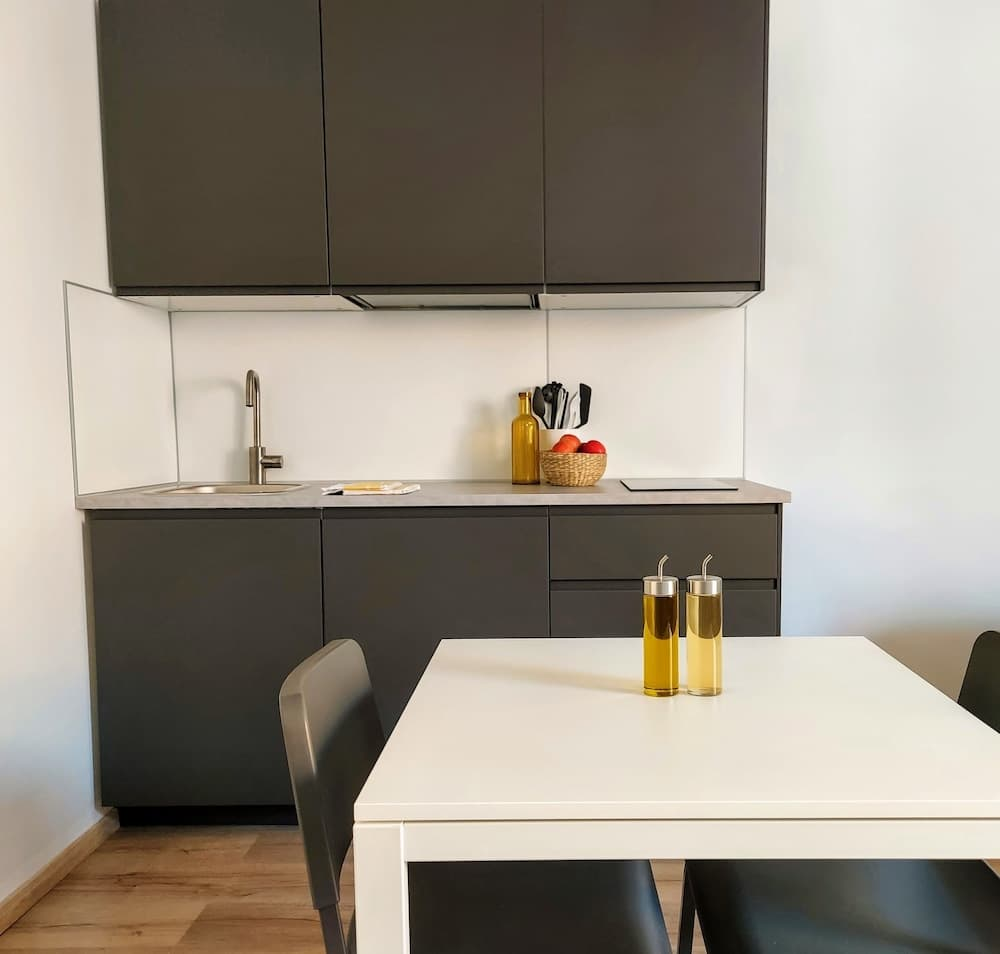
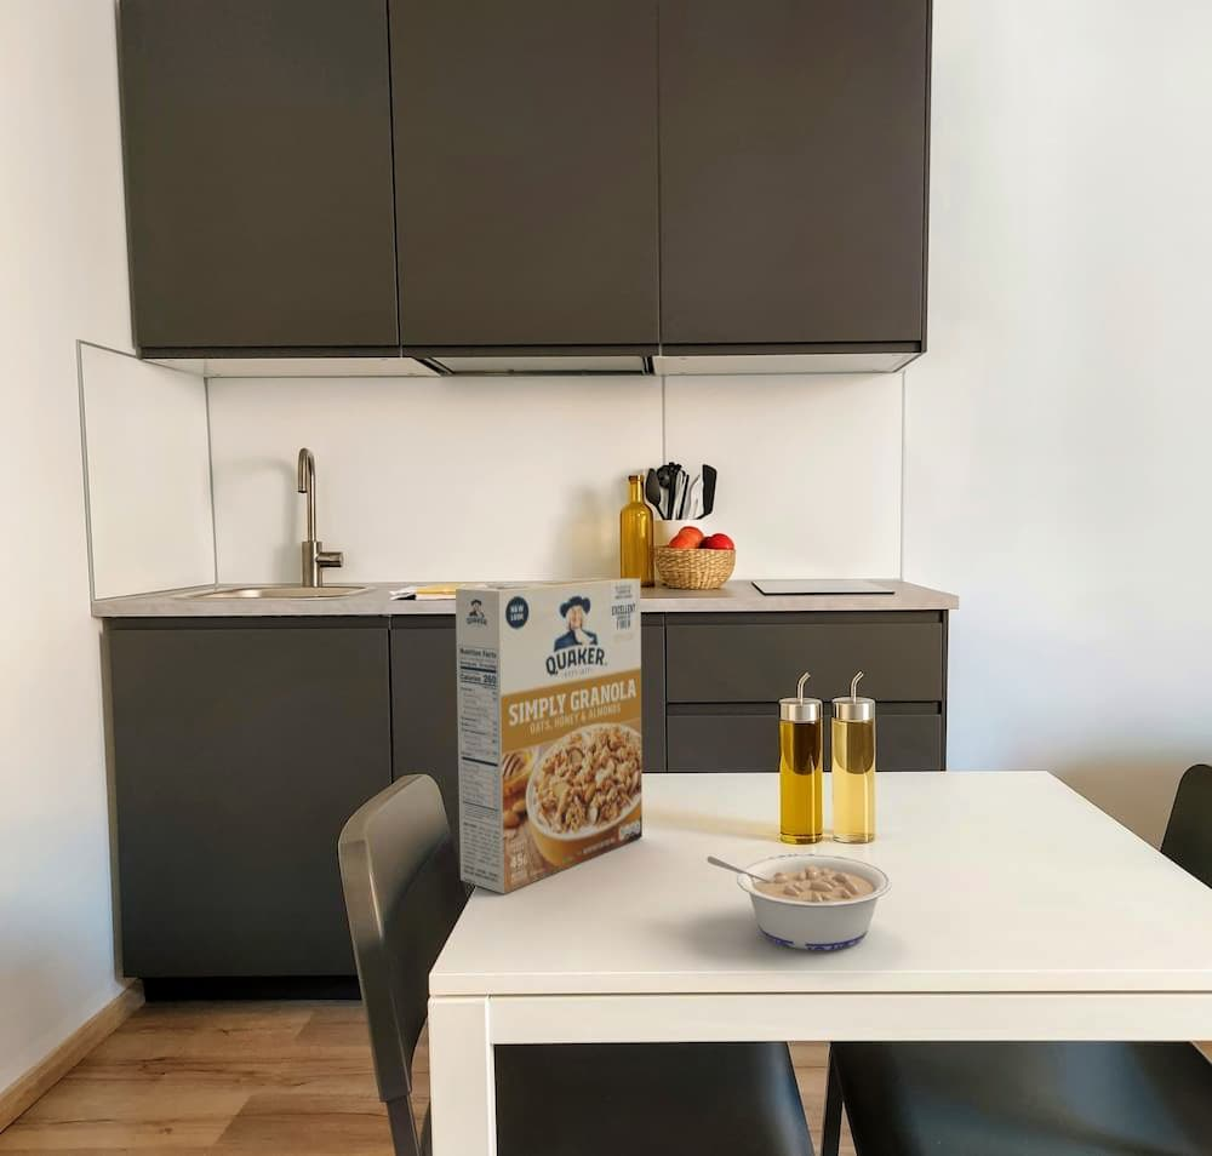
+ cereal box [454,577,644,895]
+ legume [707,853,893,951]
